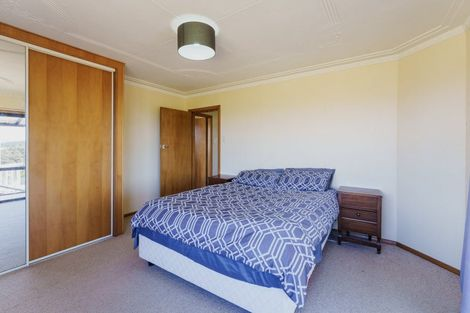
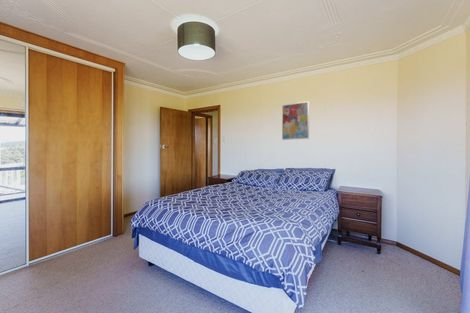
+ wall art [281,100,310,141]
